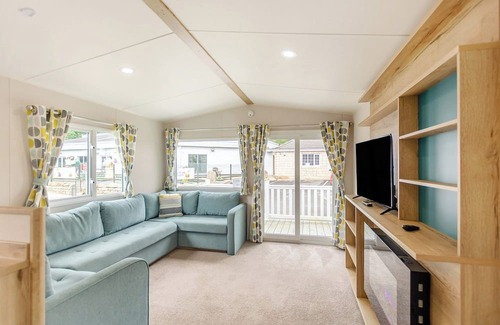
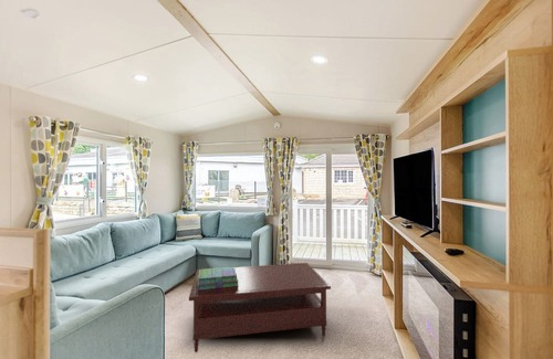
+ stack of books [198,266,239,291]
+ coffee table [188,262,332,353]
